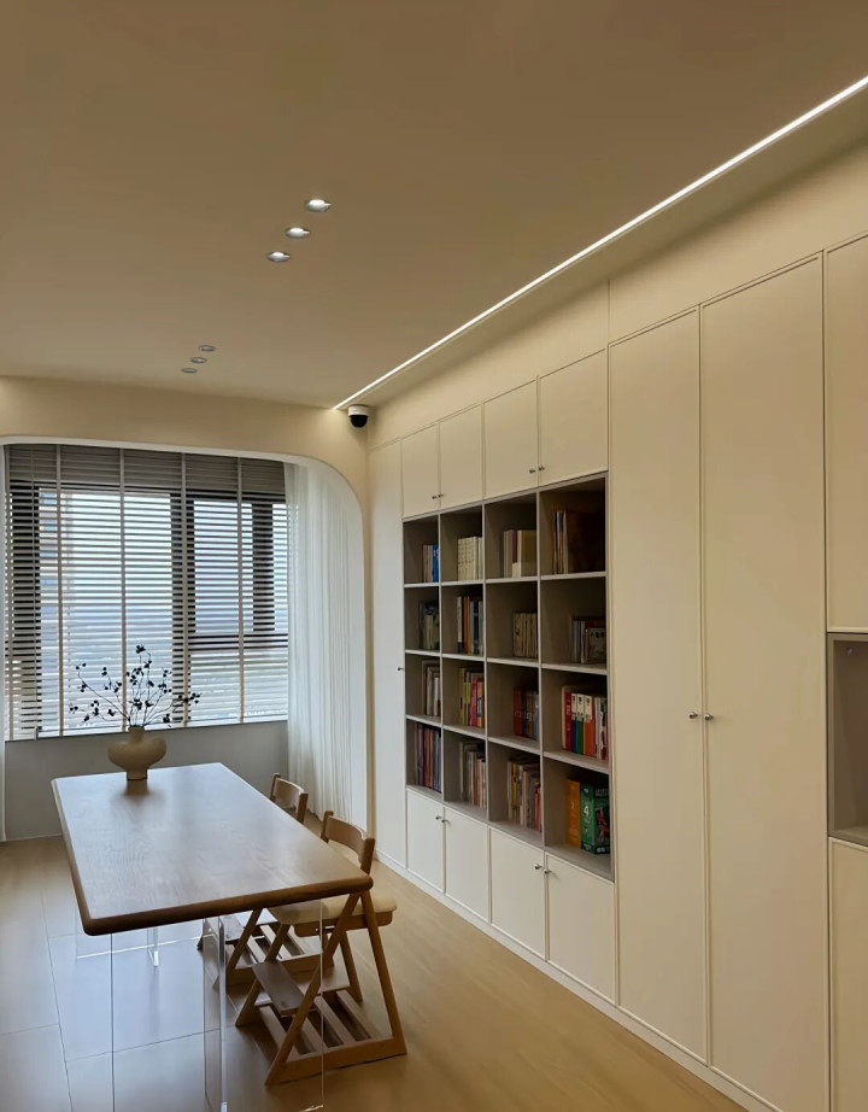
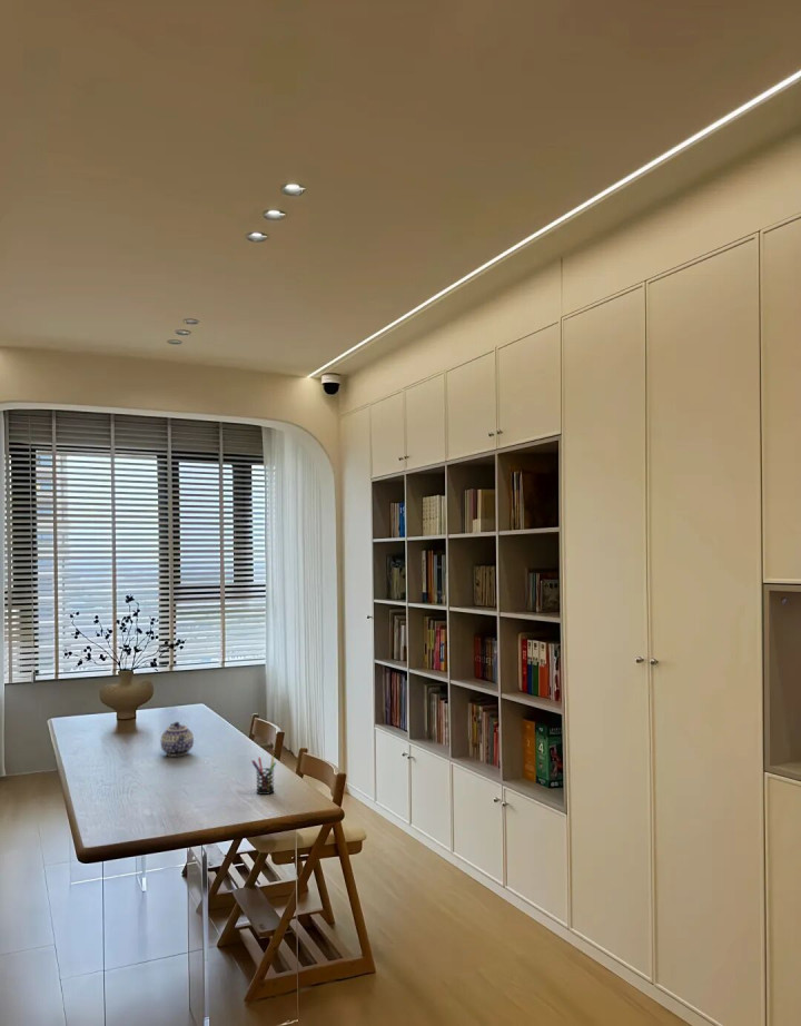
+ teapot [160,721,195,758]
+ pen holder [250,756,277,796]
